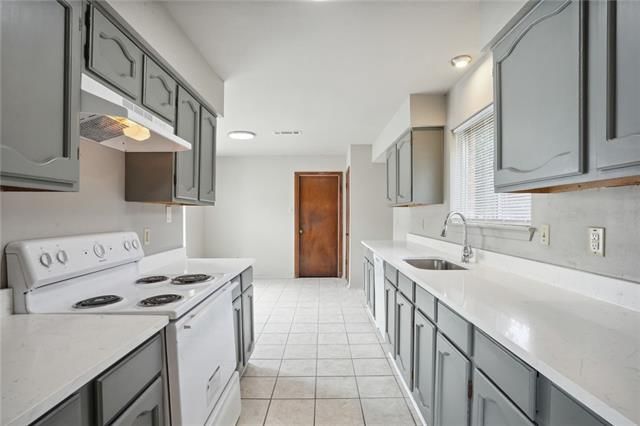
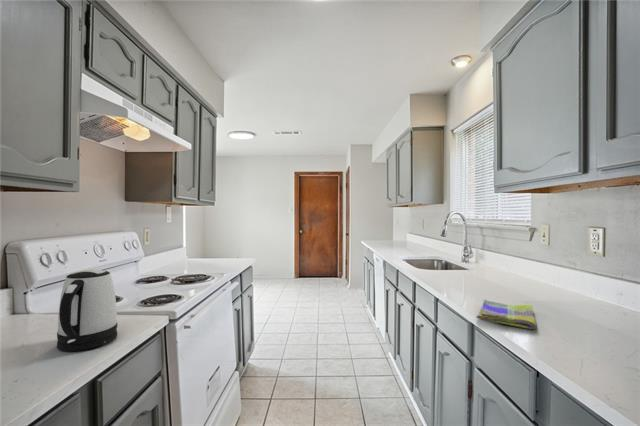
+ kettle [56,269,118,352]
+ dish towel [475,299,537,330]
